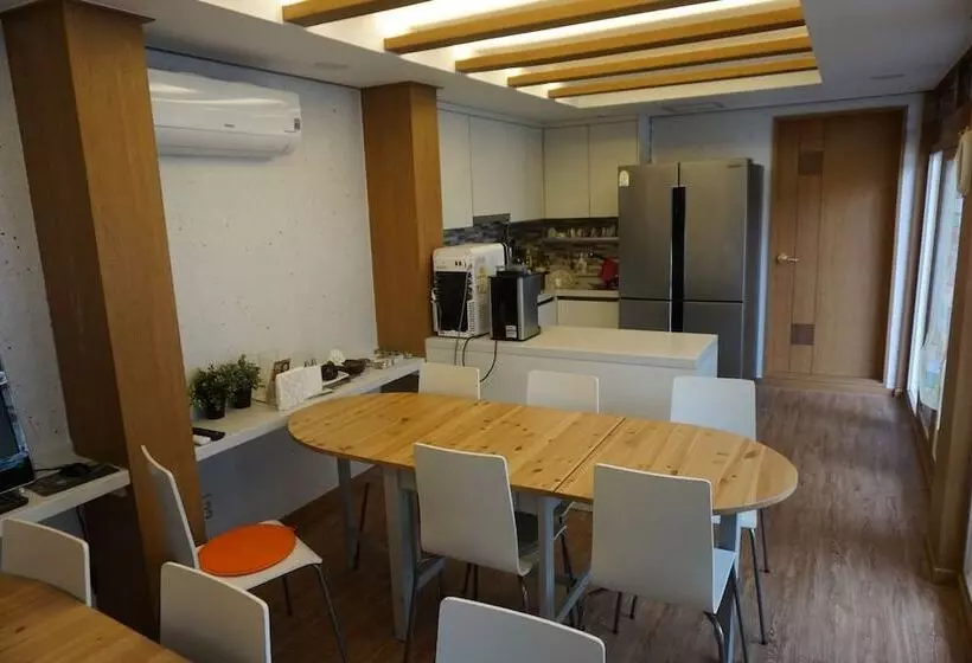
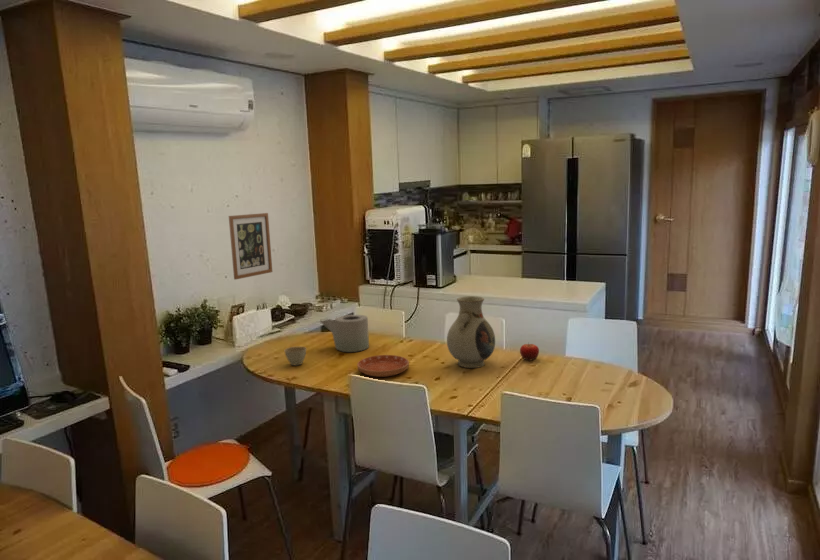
+ fruit [519,342,540,361]
+ saucer [356,354,410,378]
+ toilet paper roll [318,314,370,353]
+ wall art [228,212,273,281]
+ vase [446,295,496,369]
+ flower pot [284,346,307,366]
